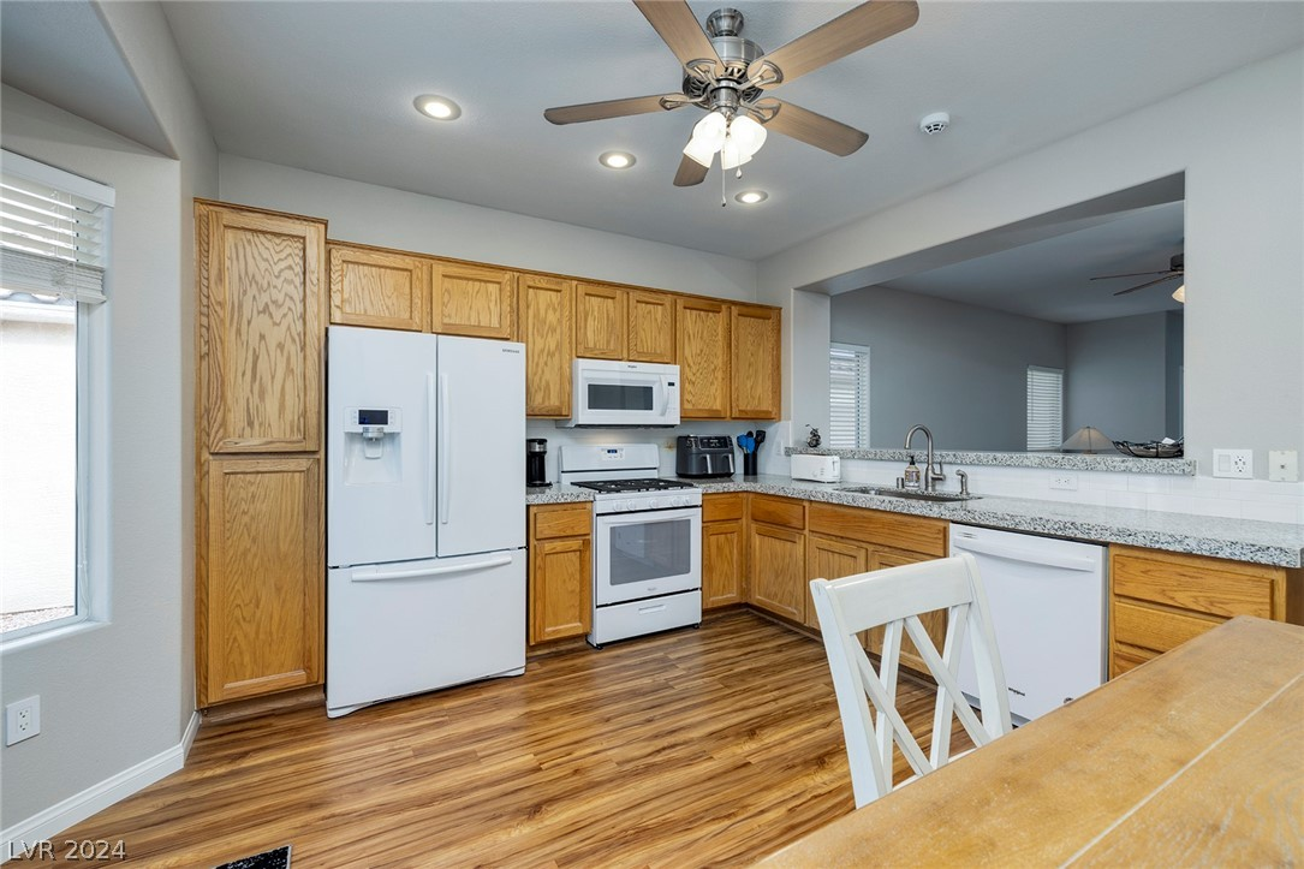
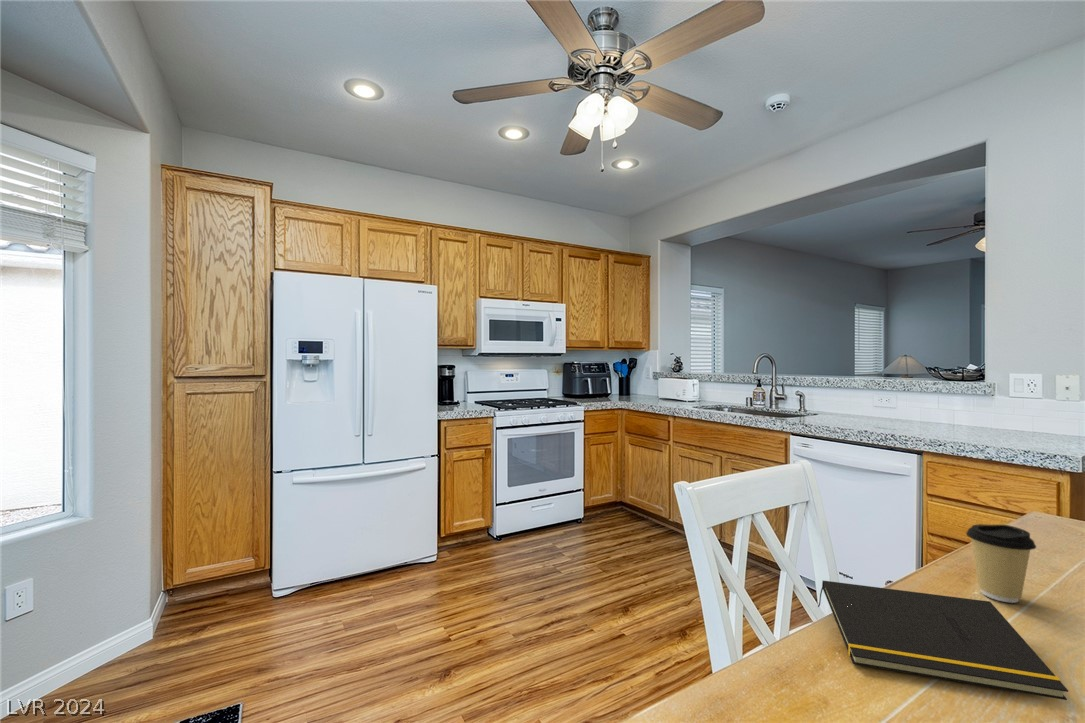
+ notepad [817,579,1069,701]
+ coffee cup [965,523,1037,604]
